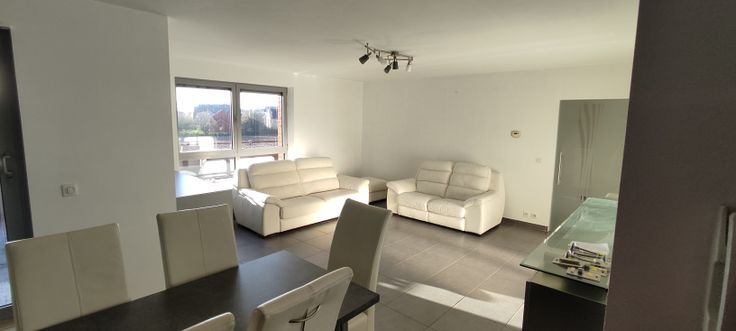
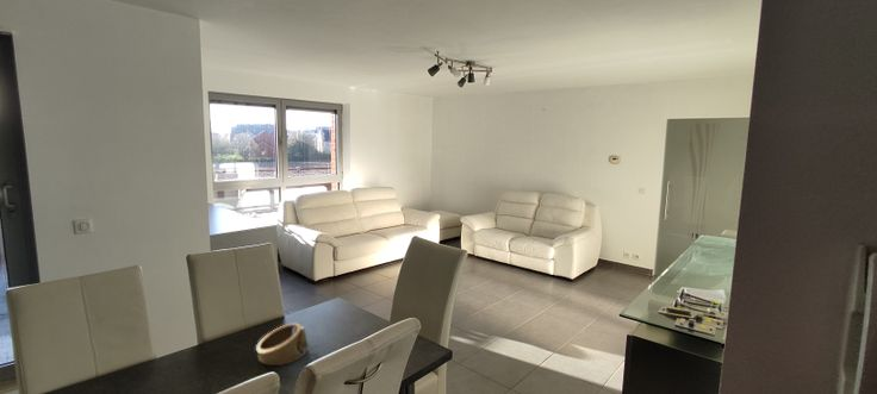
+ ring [255,321,310,367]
